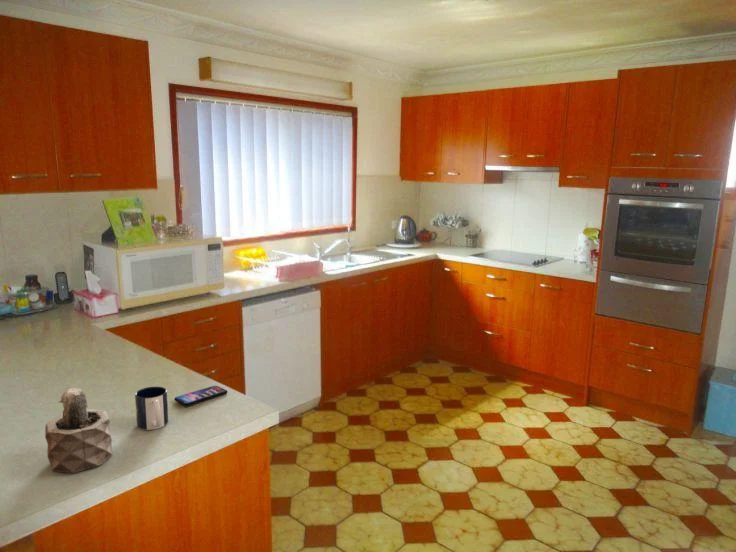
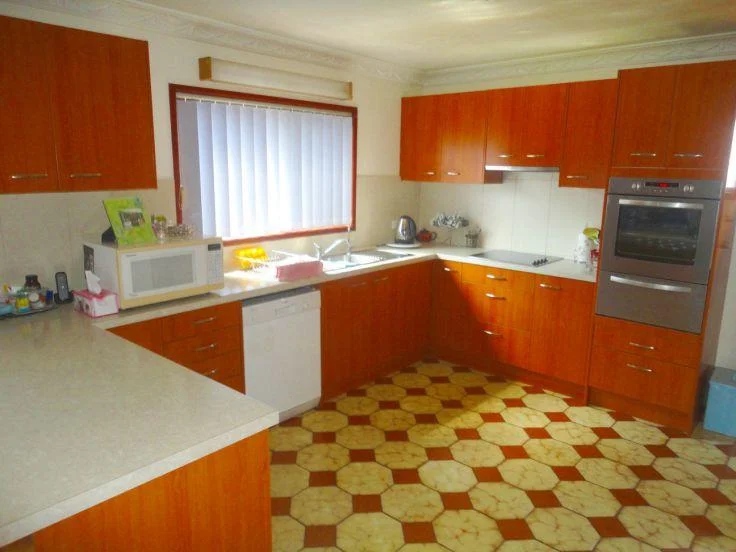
- smartphone [173,385,228,407]
- succulent plant [44,387,113,474]
- mug [134,386,169,431]
